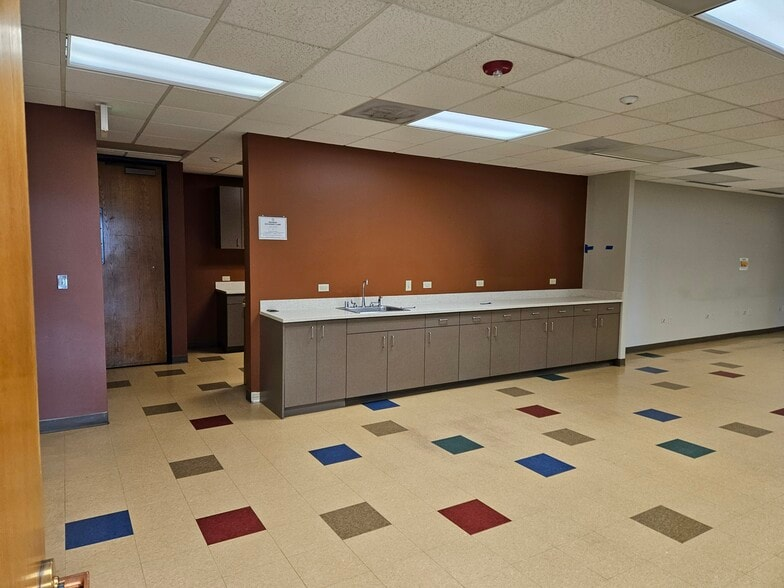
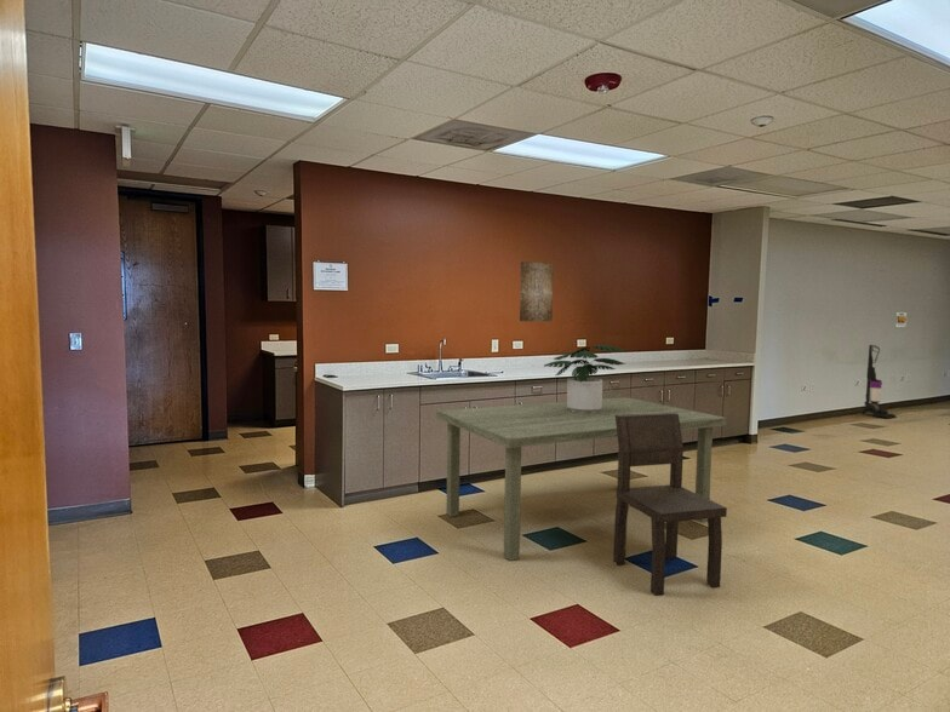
+ dining table [435,396,727,562]
+ vacuum cleaner [860,344,897,419]
+ dining chair [612,413,728,597]
+ wall art [519,260,555,322]
+ potted plant [543,344,628,413]
